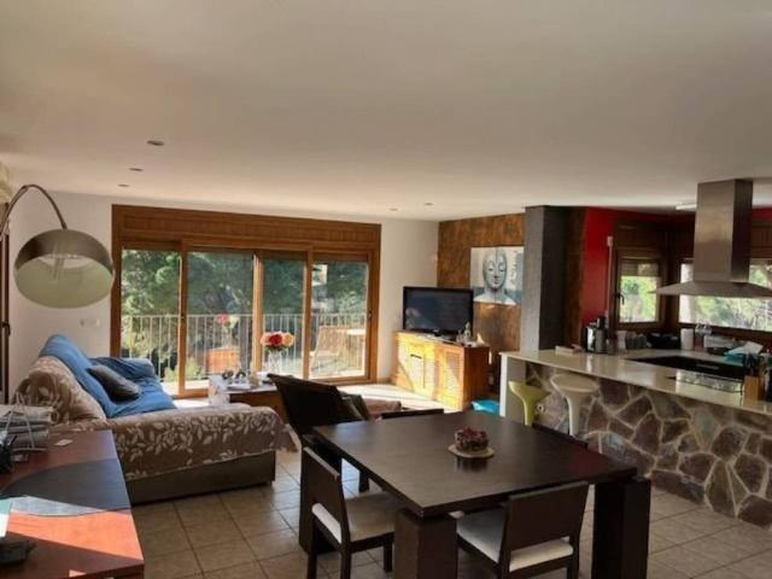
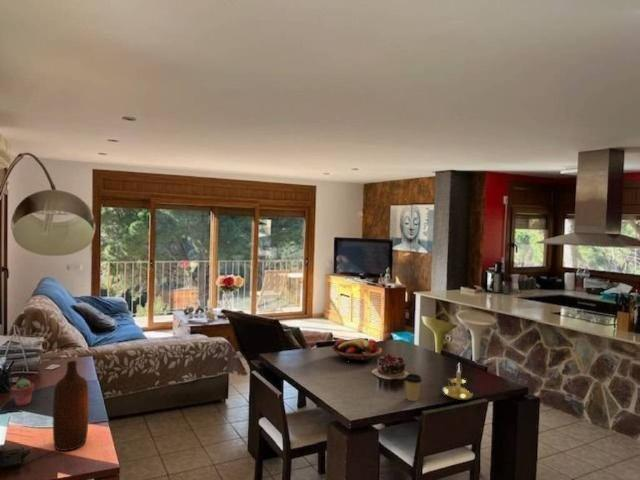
+ candle holder [442,363,474,401]
+ coffee cup [403,373,423,402]
+ potted succulent [10,378,35,407]
+ fruit basket [331,337,383,362]
+ bottle [52,360,90,452]
